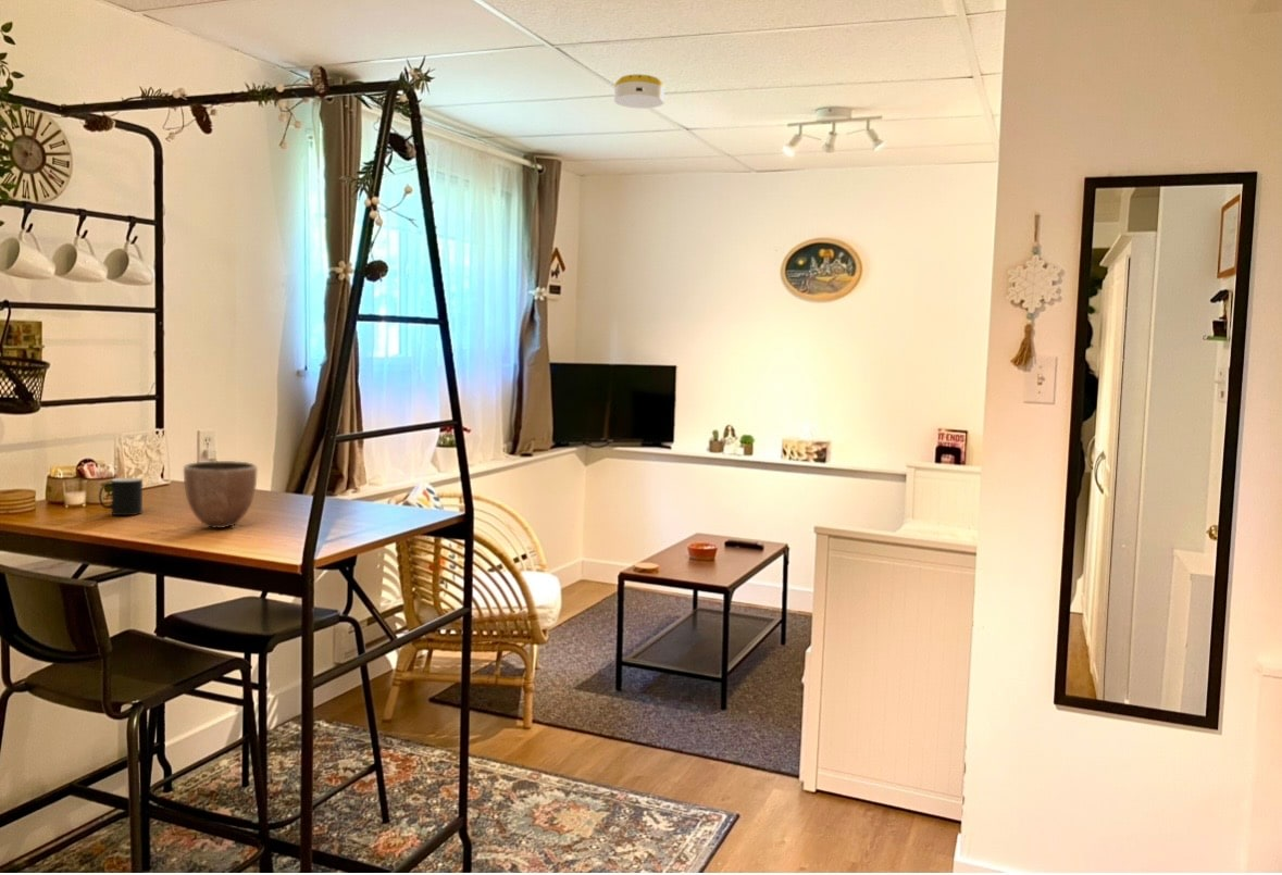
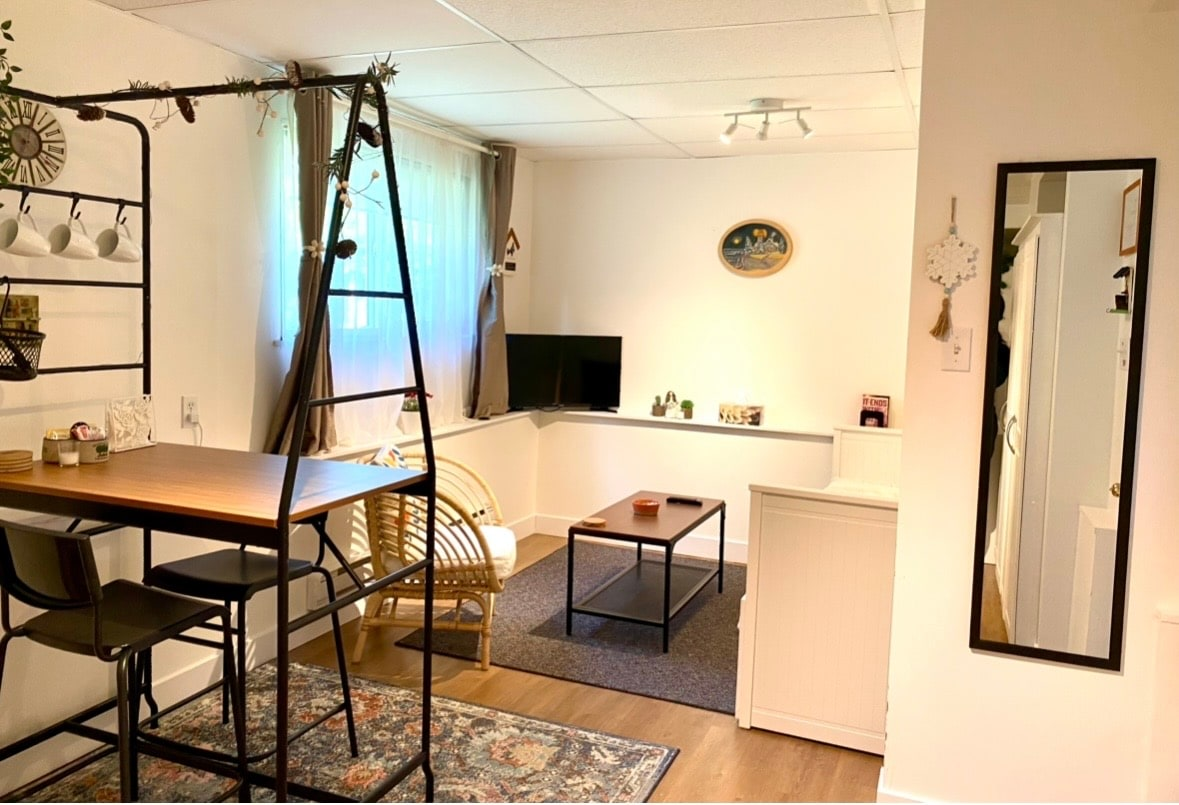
- decorative bowl [183,460,259,529]
- smoke detector [613,73,665,110]
- cup [98,477,144,516]
